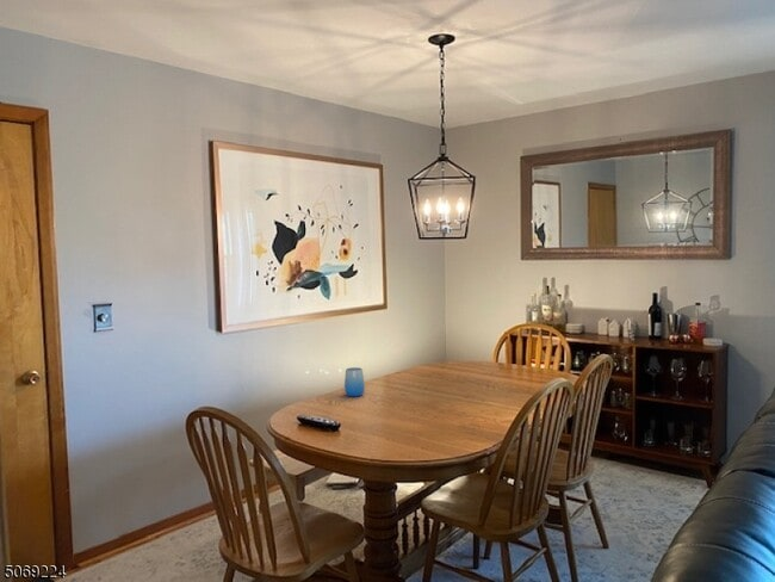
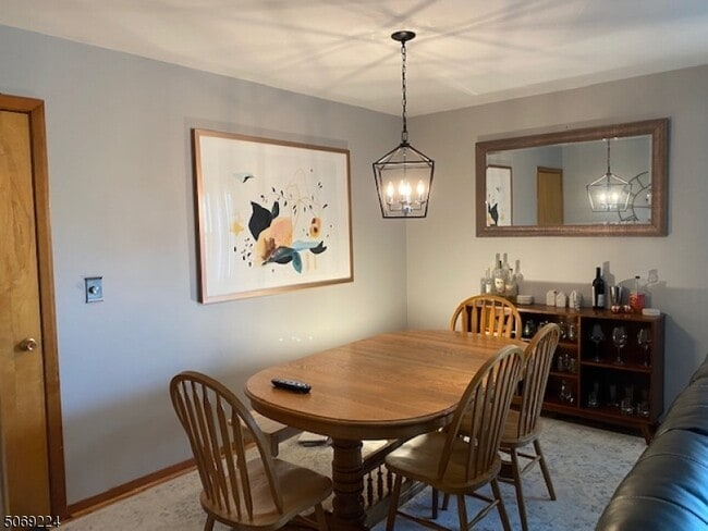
- cup [343,366,366,397]
